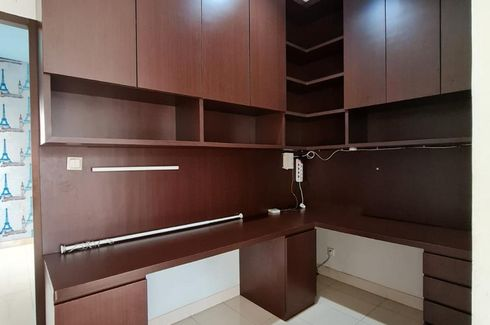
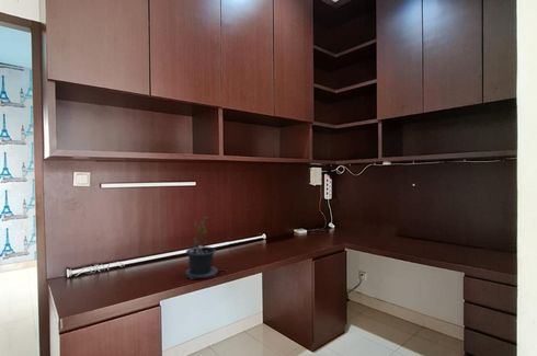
+ potted plant [184,215,225,280]
